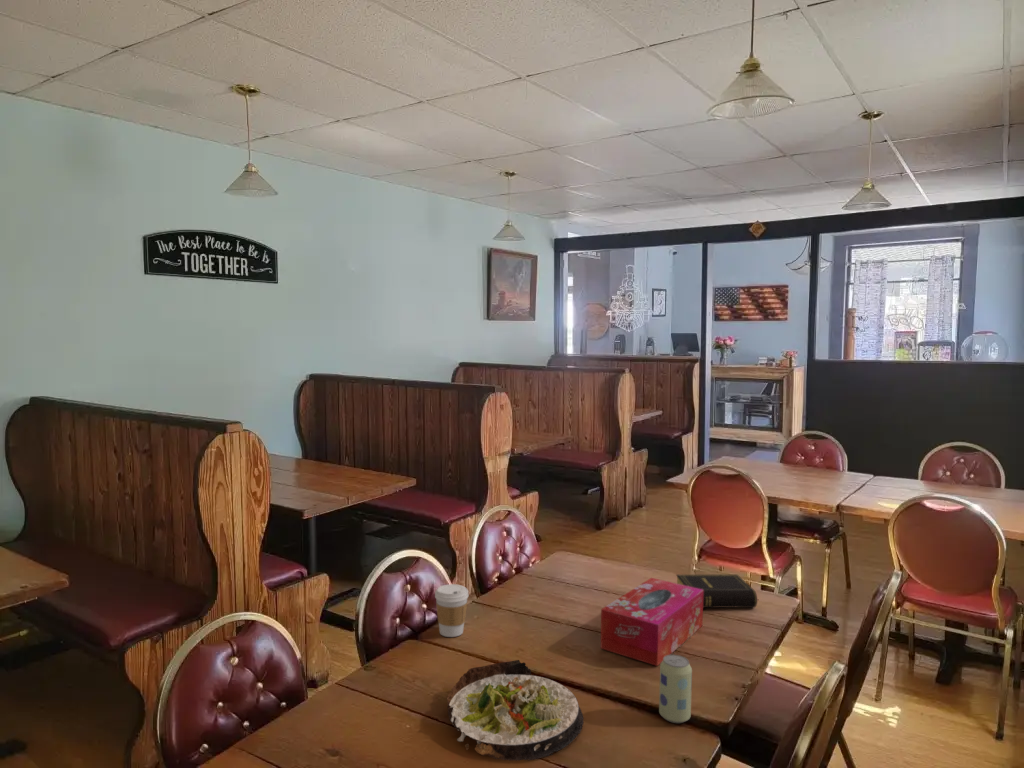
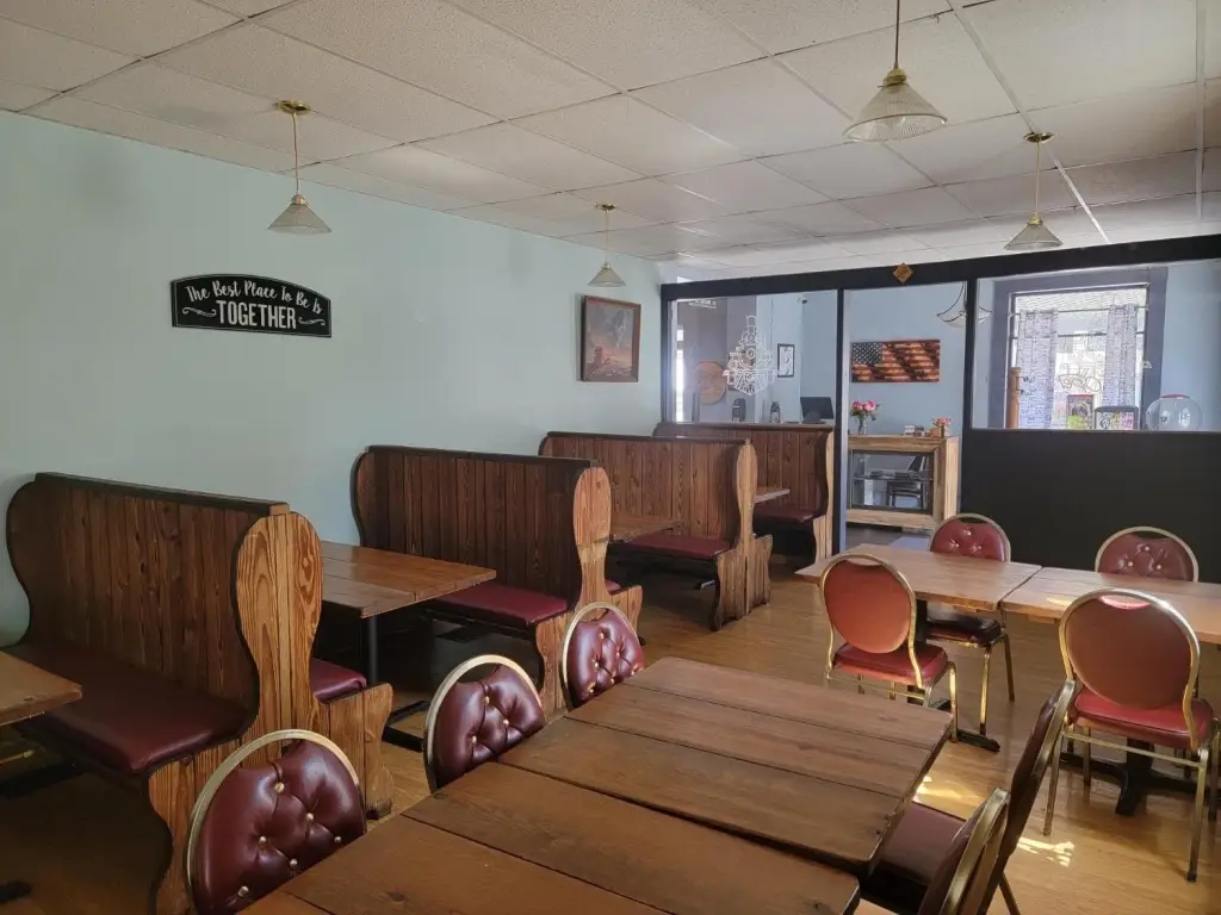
- book [675,574,758,609]
- salad plate [446,659,584,762]
- tissue box [600,577,704,667]
- beverage can [658,654,693,724]
- coffee cup [434,583,469,638]
